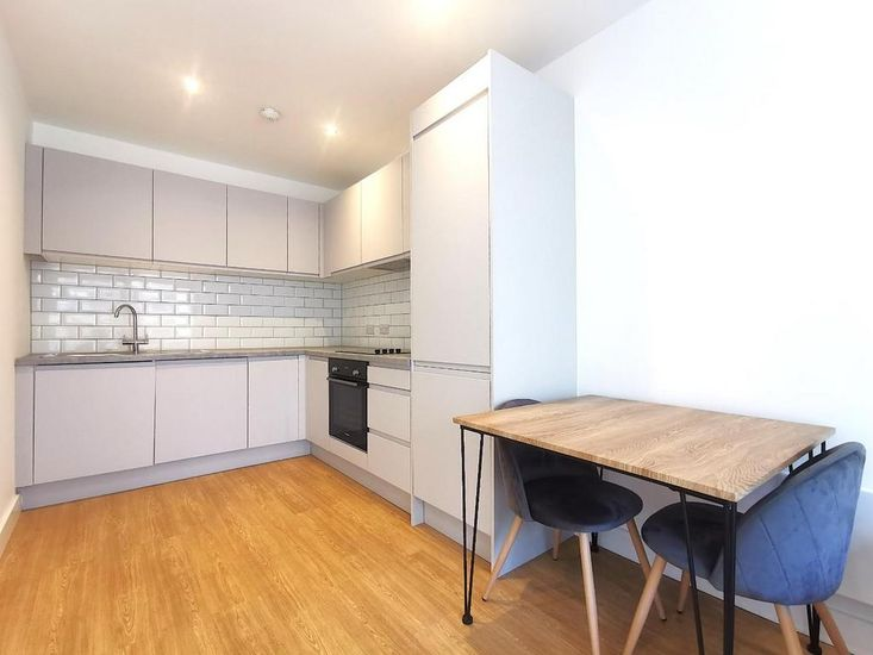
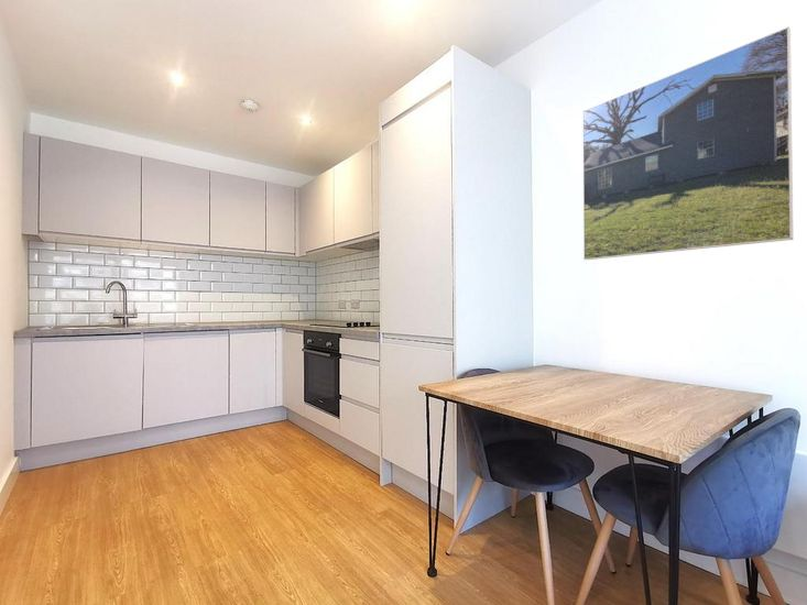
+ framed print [581,26,794,261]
